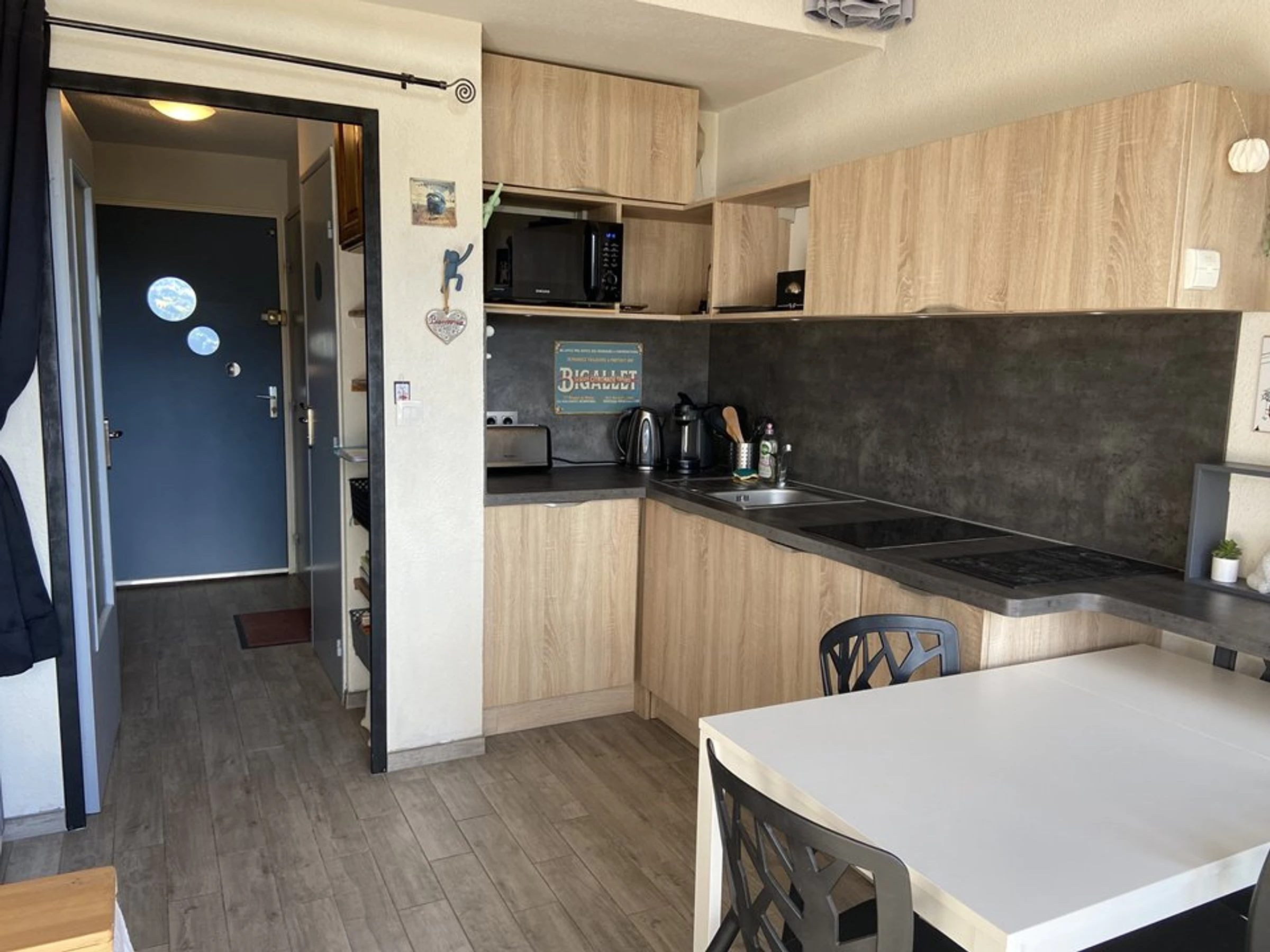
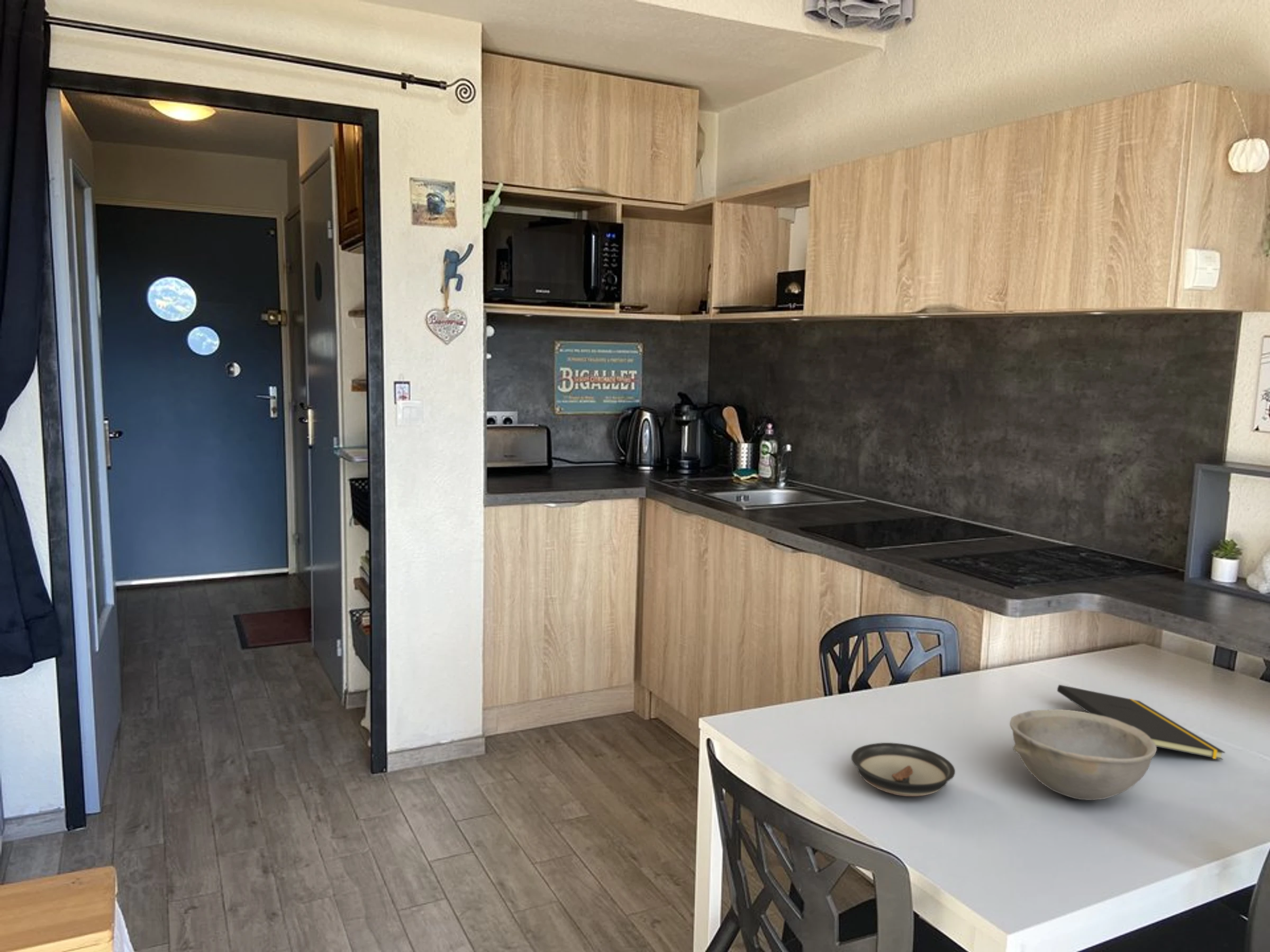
+ saucer [850,742,956,797]
+ notepad [1057,684,1226,761]
+ bowl [1009,709,1157,801]
